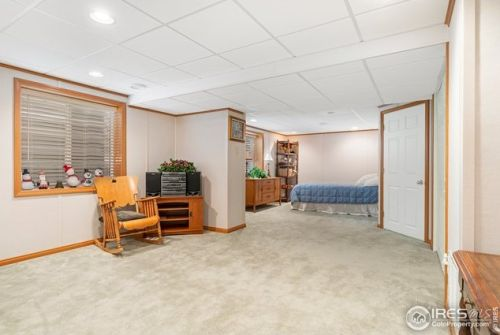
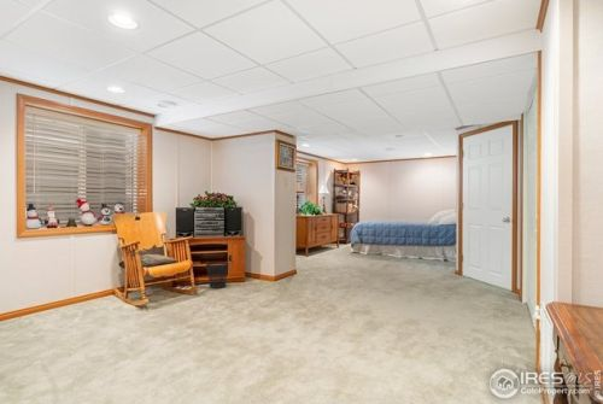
+ wastebasket [205,260,230,289]
